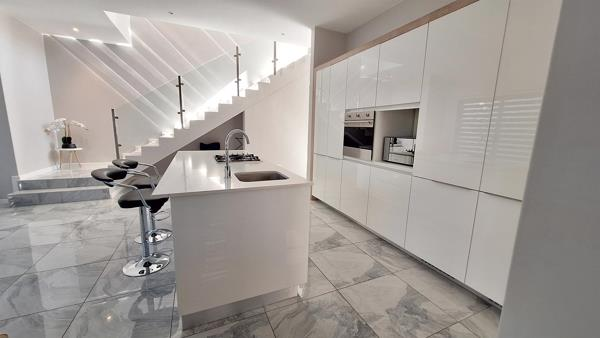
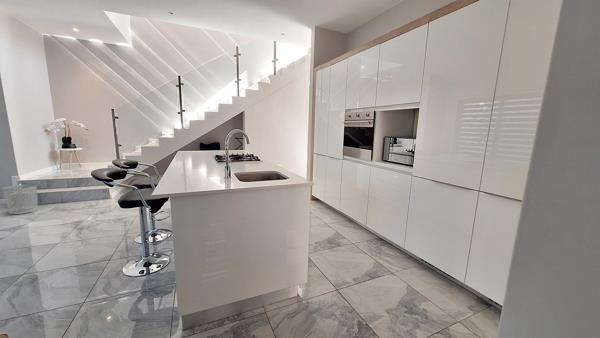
+ waste bin [2,184,39,215]
